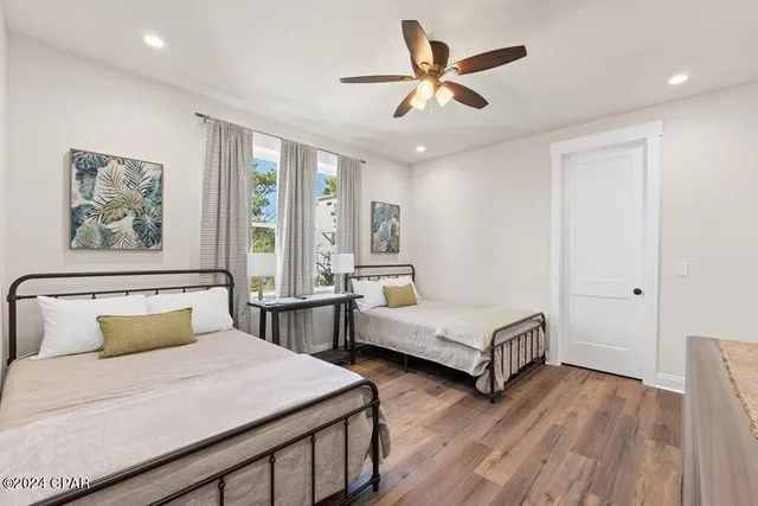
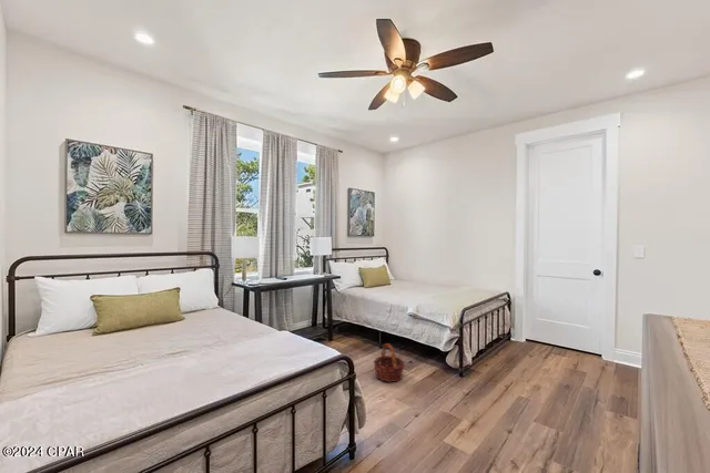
+ basket [373,342,406,383]
